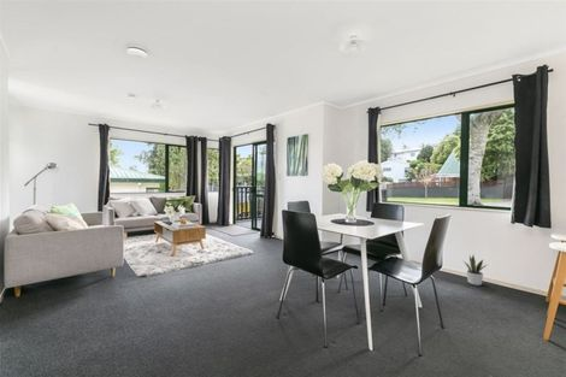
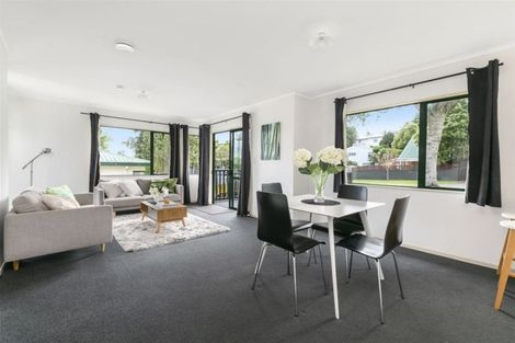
- potted plant [462,254,490,287]
